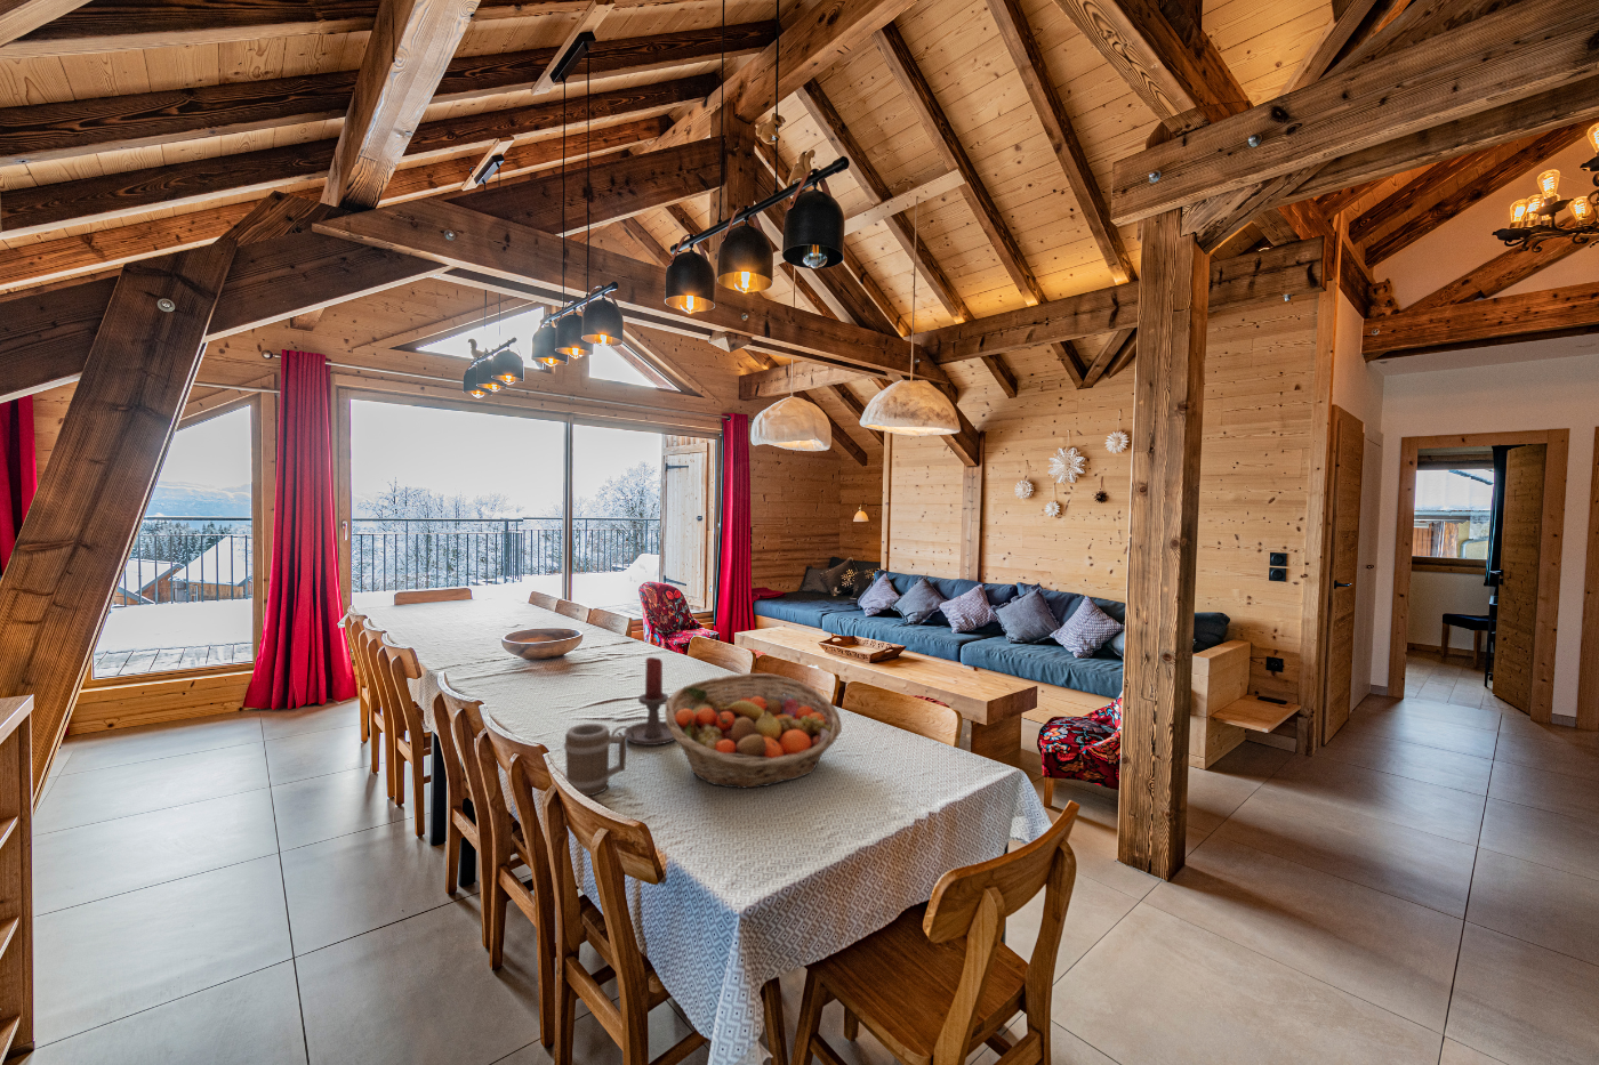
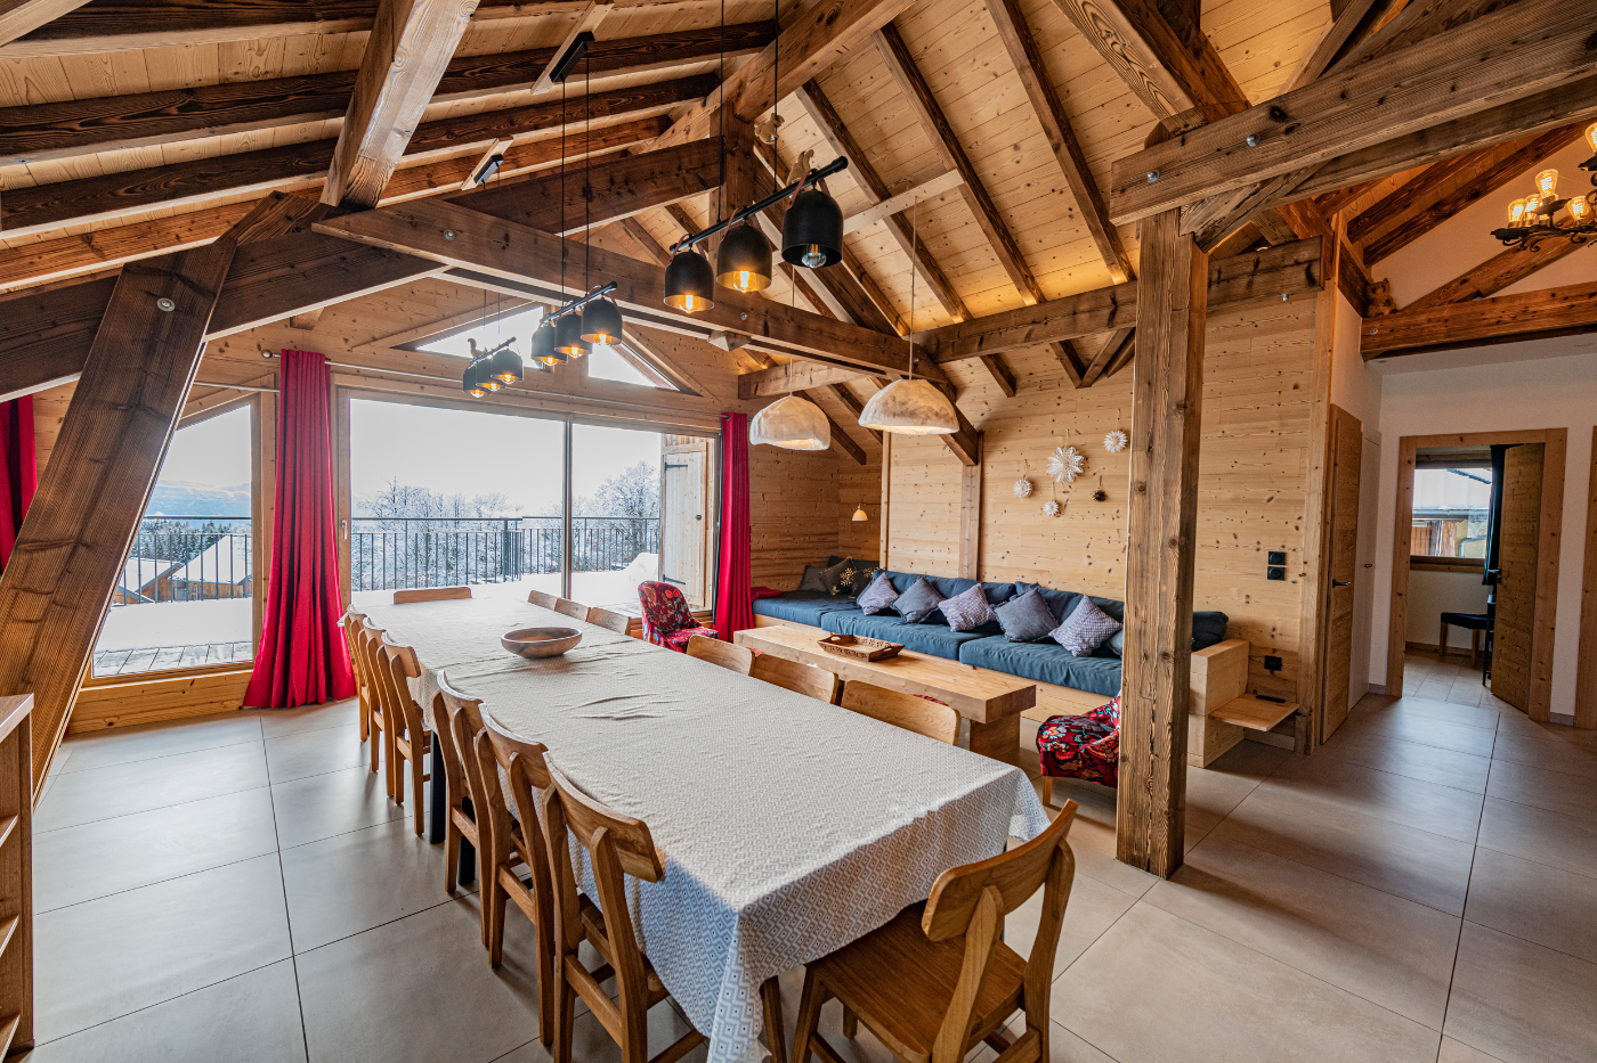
- fruit basket [663,673,843,790]
- barrel [564,723,627,796]
- candle holder [611,656,676,746]
